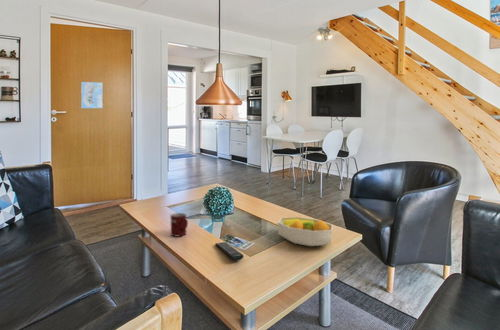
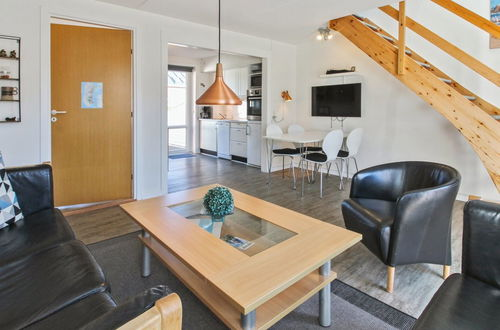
- fruit bowl [276,216,334,247]
- remote control [214,241,244,262]
- mug [170,212,189,237]
